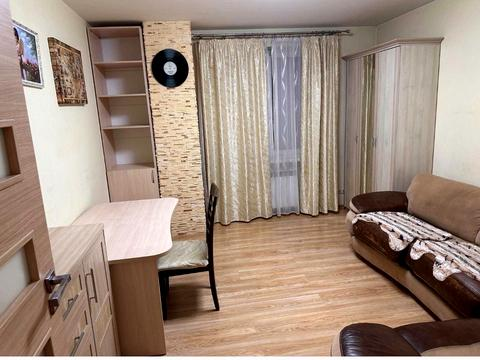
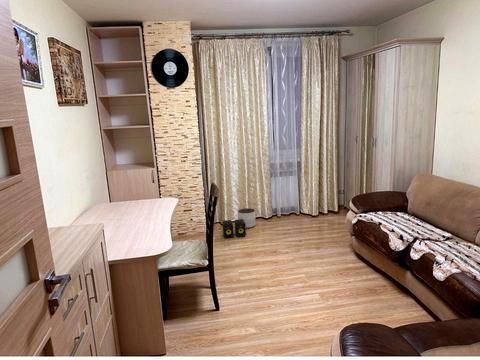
+ planter [237,207,257,229]
+ speaker [222,218,247,239]
